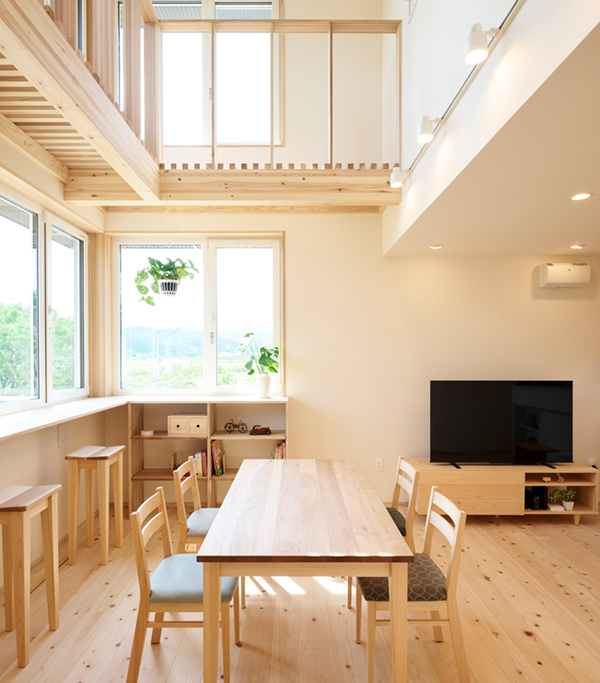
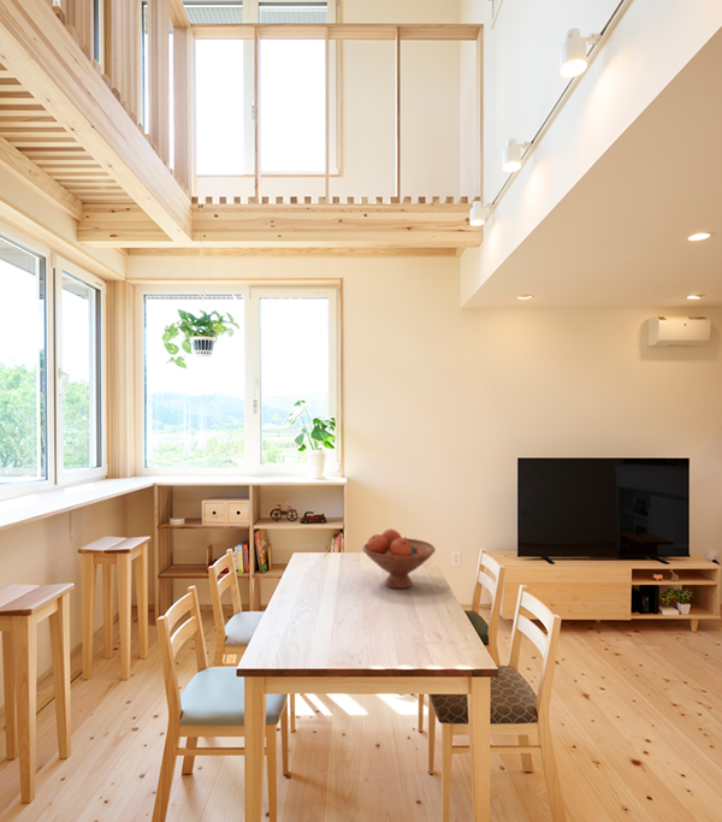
+ fruit bowl [362,528,437,590]
